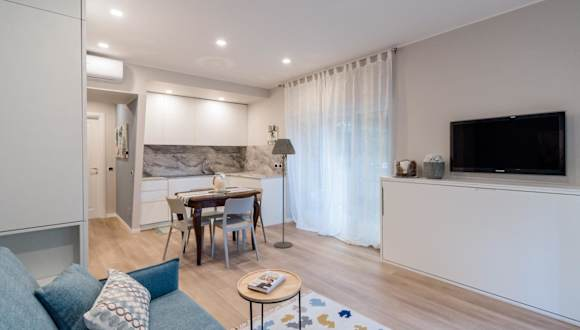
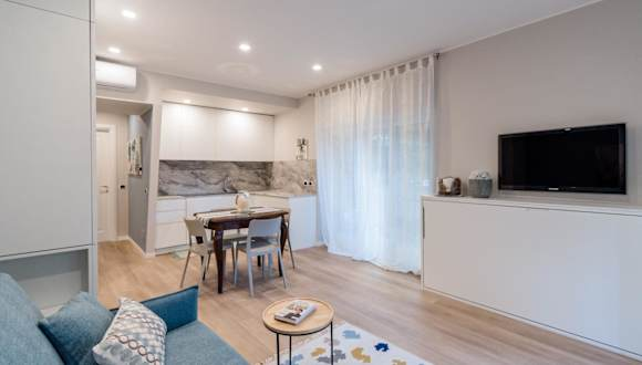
- floor lamp [271,138,296,249]
